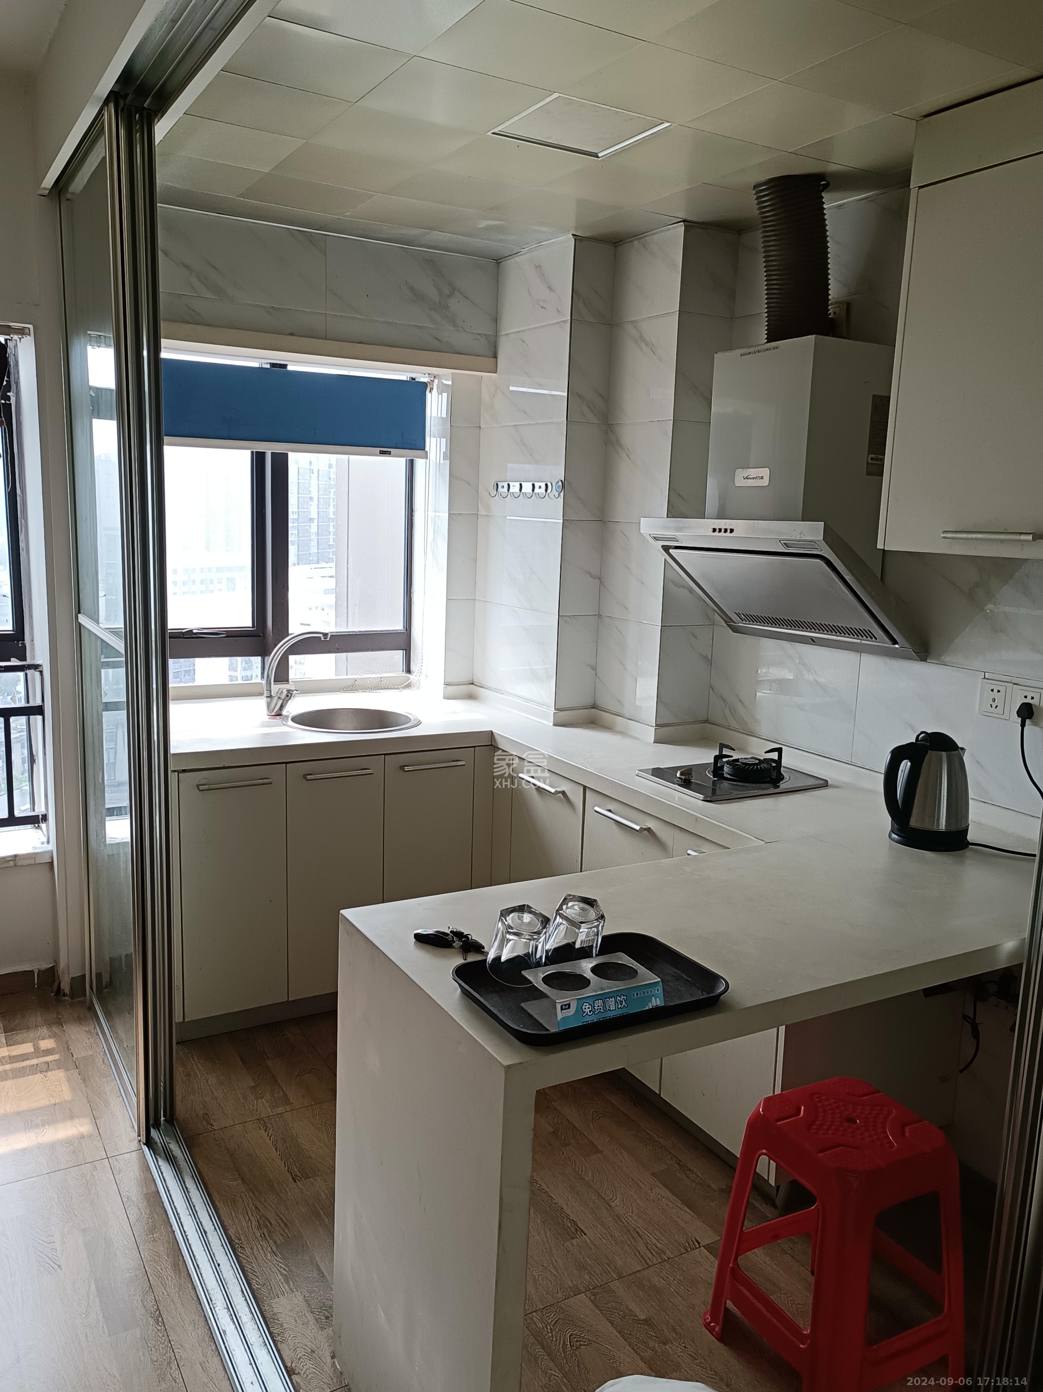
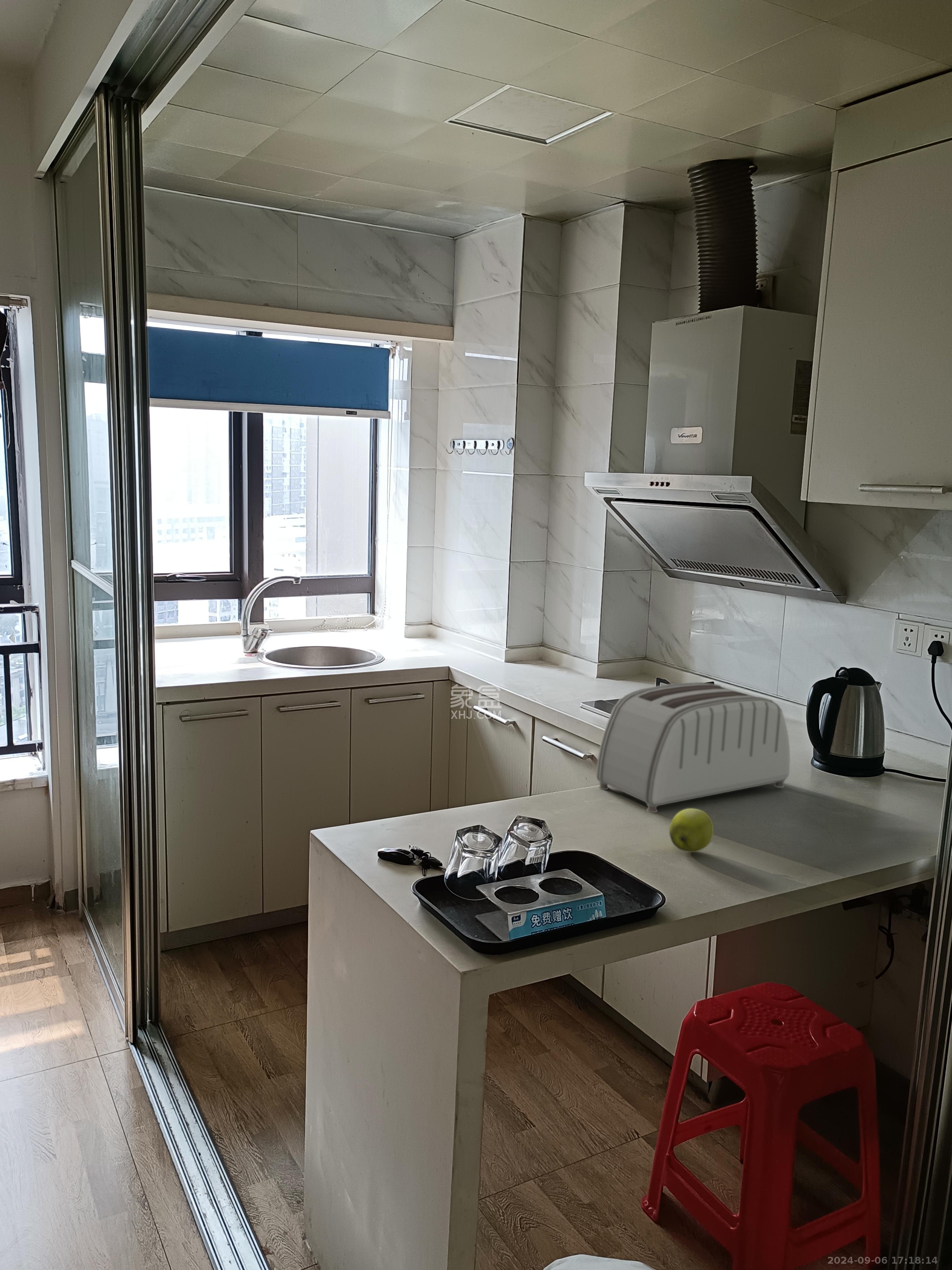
+ toaster [596,682,790,813]
+ apple [669,808,714,852]
